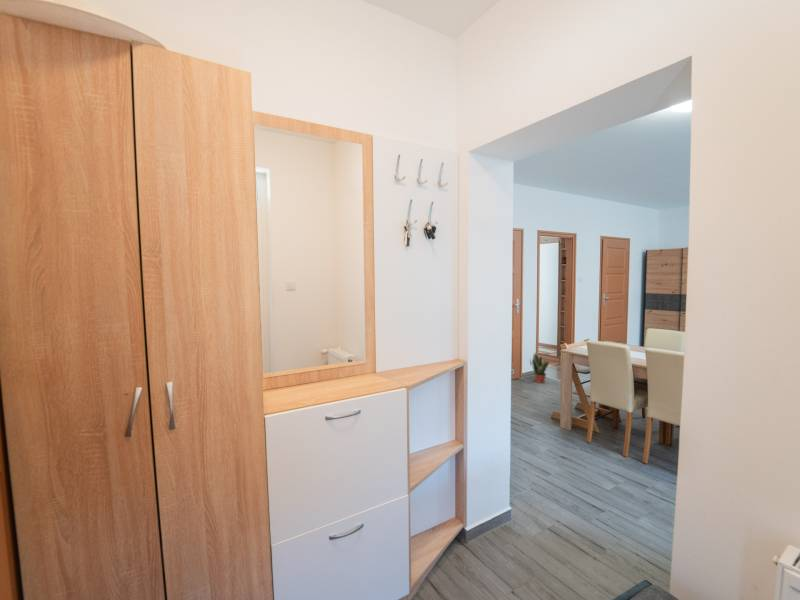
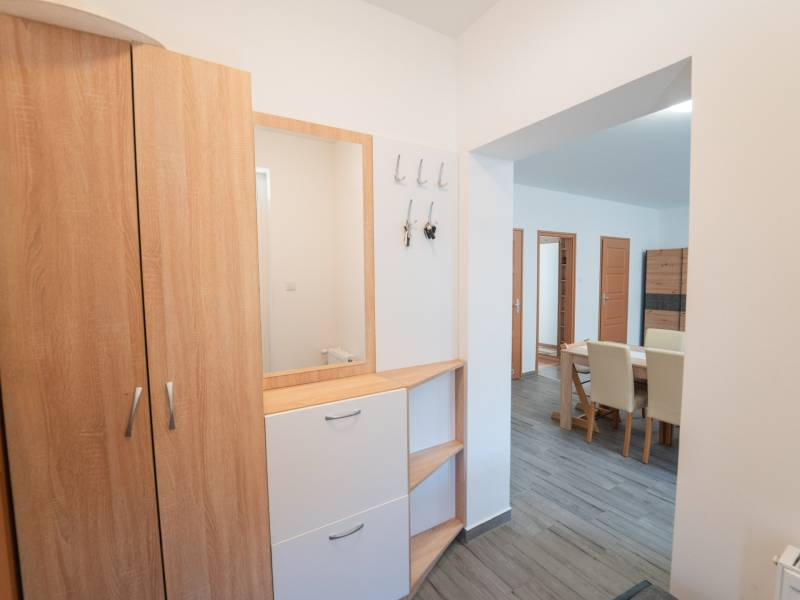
- potted plant [529,351,550,384]
